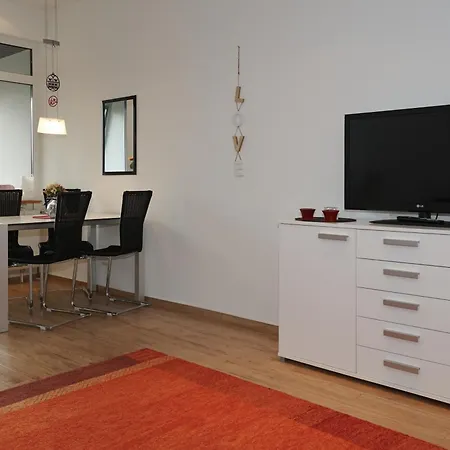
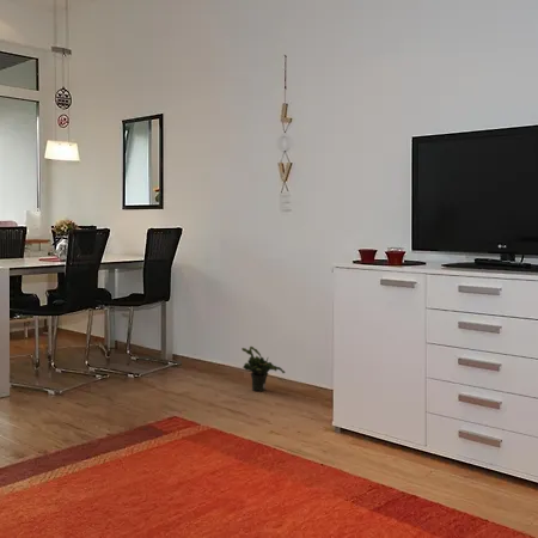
+ potted plant [240,346,287,392]
